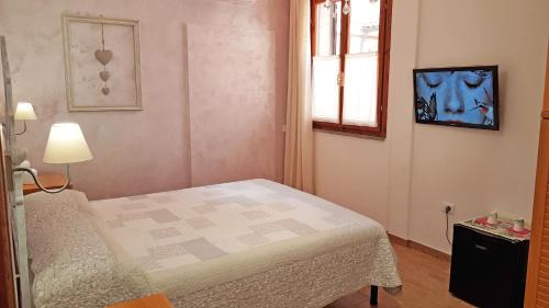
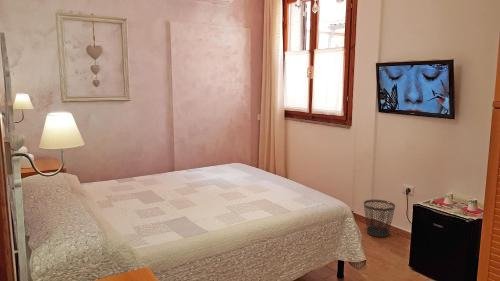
+ wastebasket [363,199,396,238]
